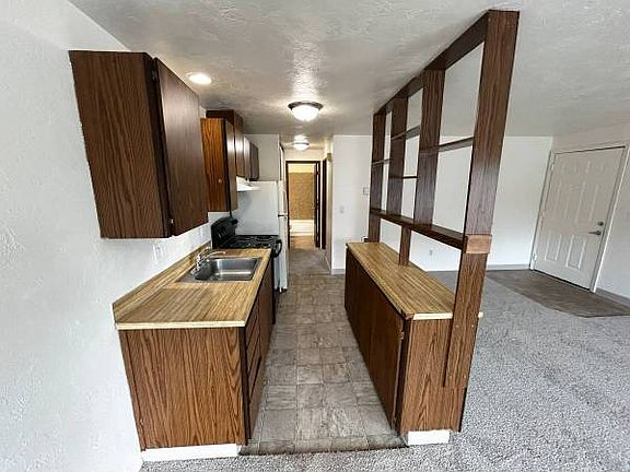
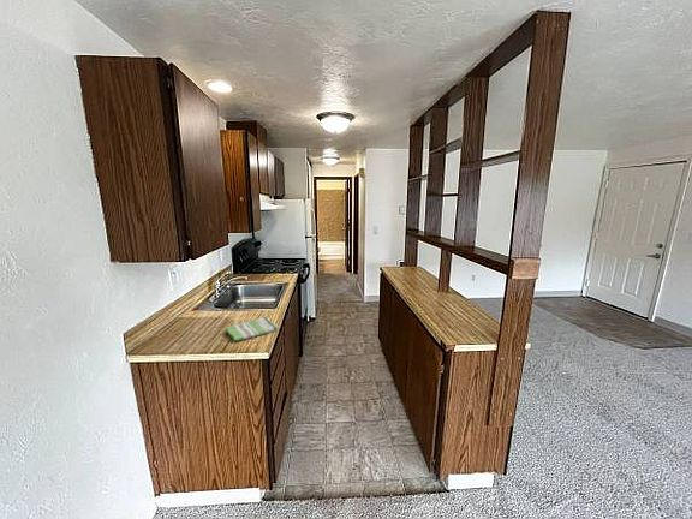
+ dish towel [225,315,279,342]
